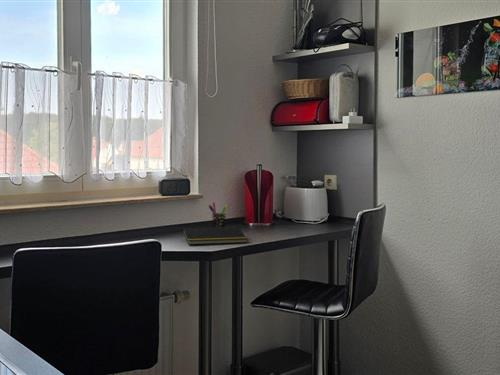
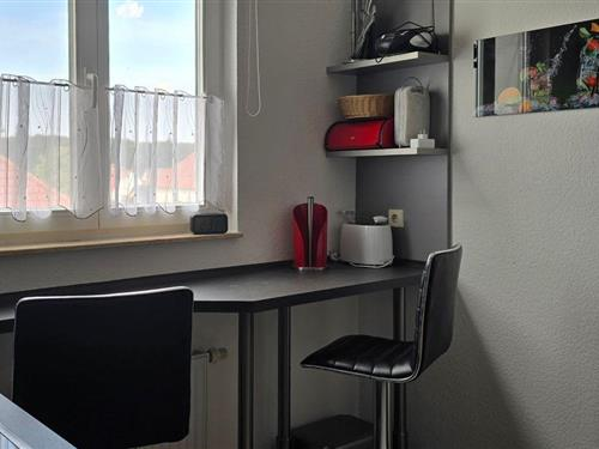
- pen holder [207,201,229,227]
- notepad [180,226,248,246]
